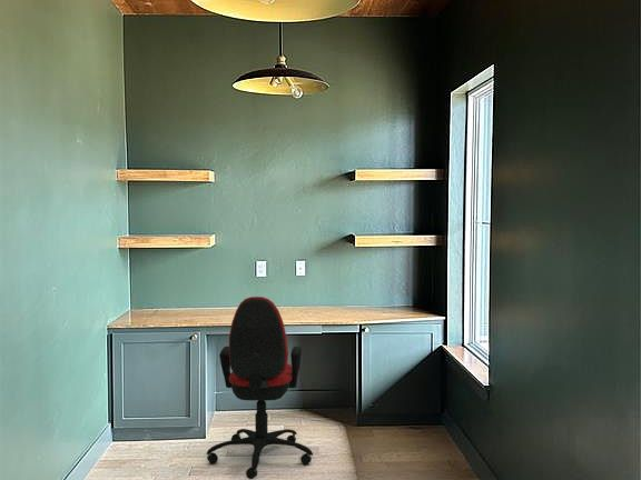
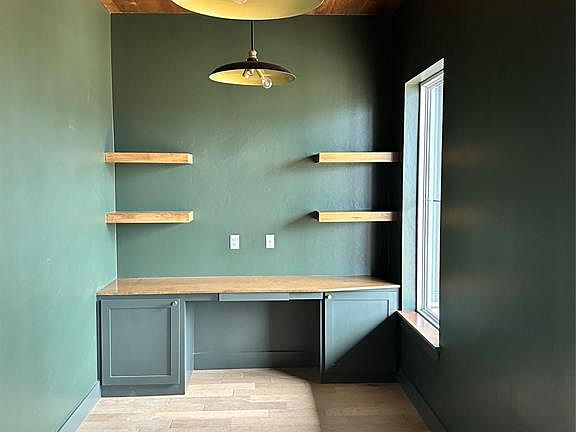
- office chair [206,296,314,480]
